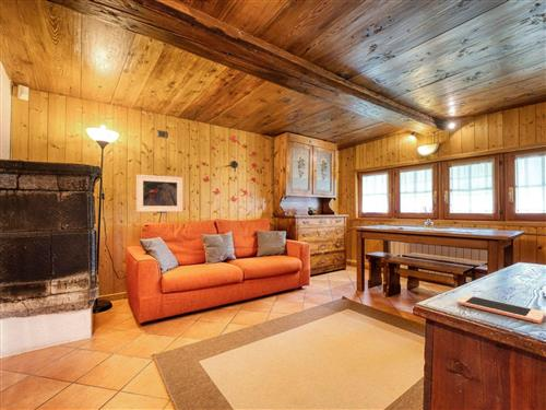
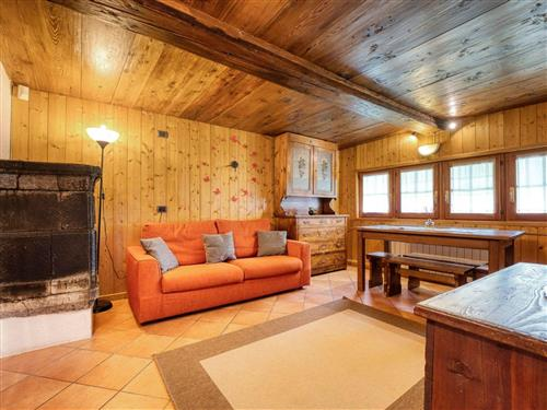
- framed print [135,173,183,213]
- cell phone [456,294,546,325]
